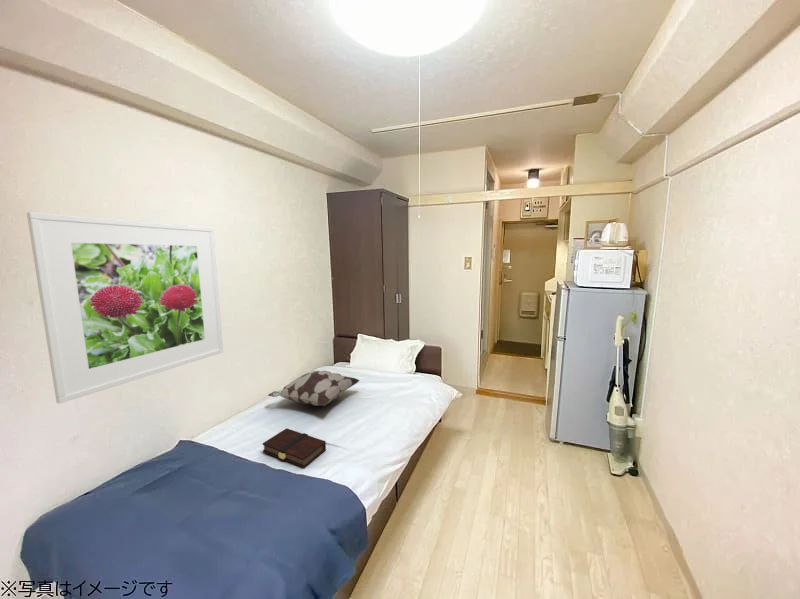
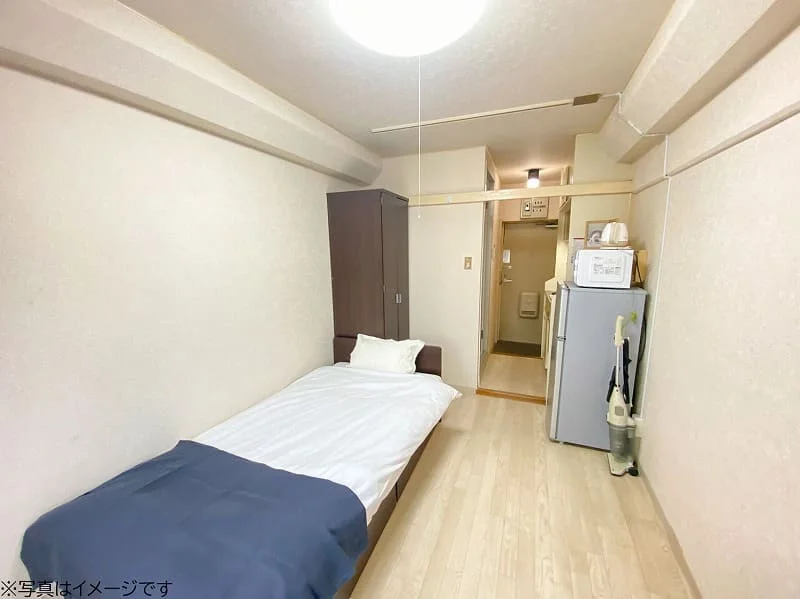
- decorative pillow [267,369,361,407]
- book [262,427,327,469]
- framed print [26,211,224,404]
